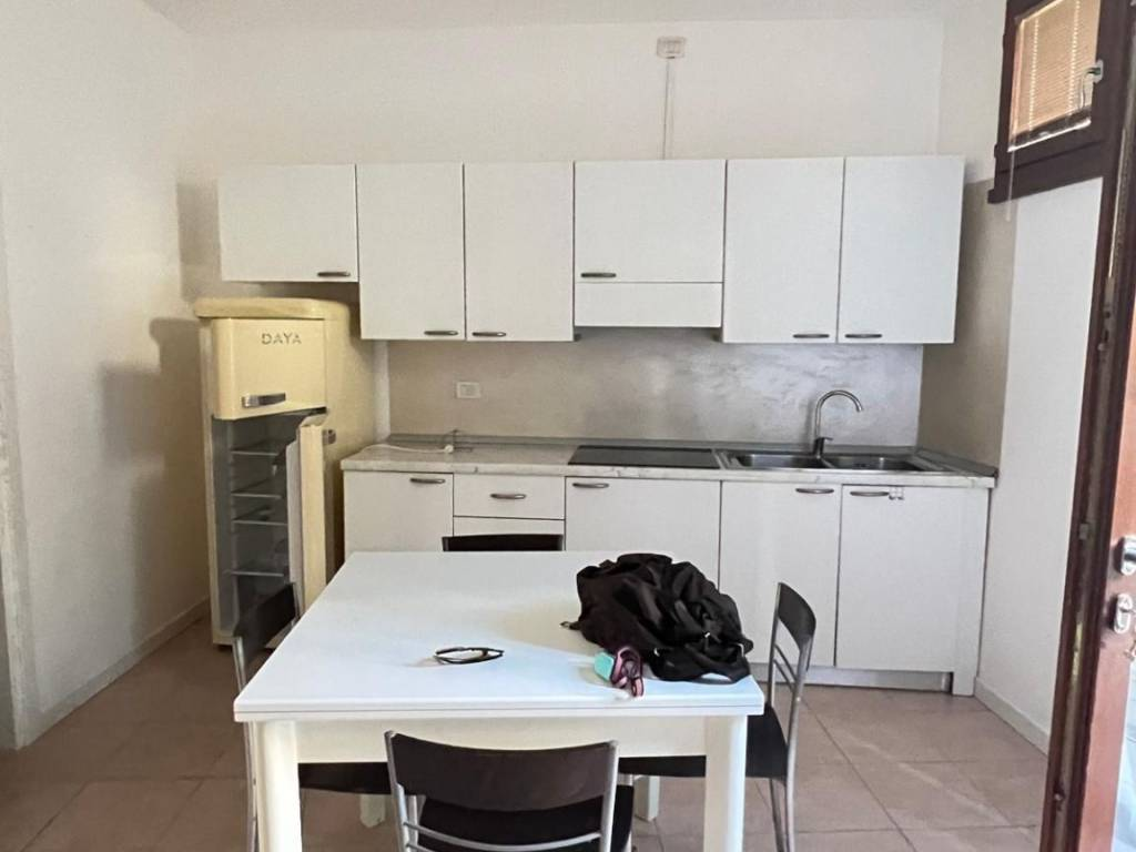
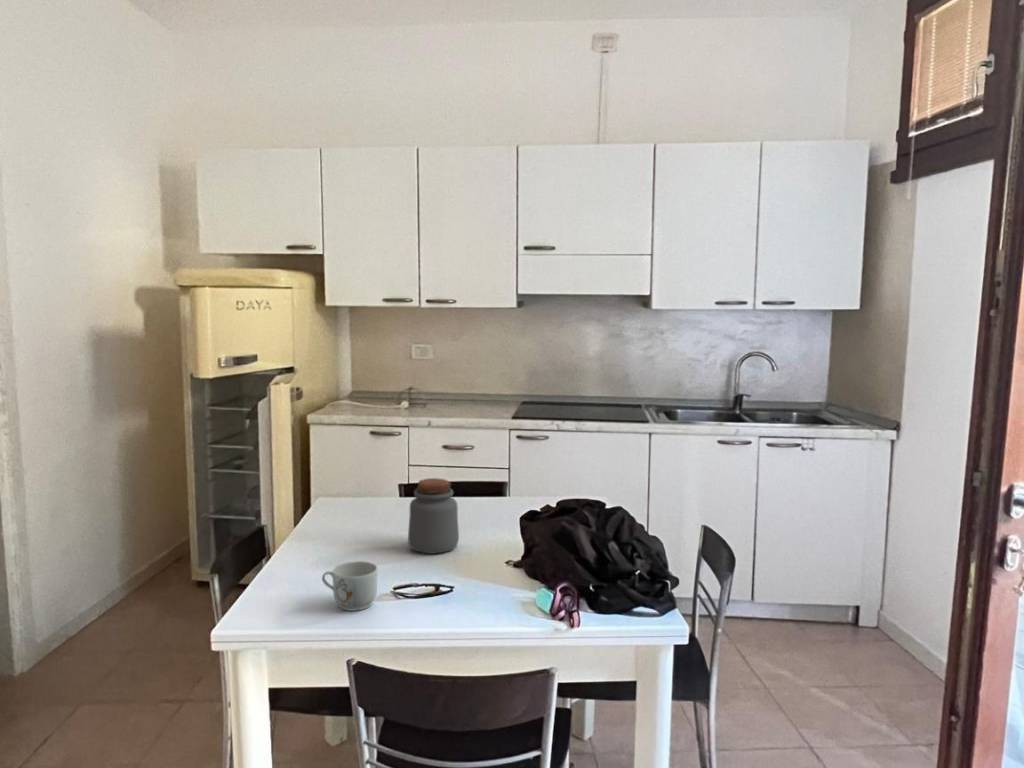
+ mug [321,560,378,612]
+ jar [407,477,460,554]
